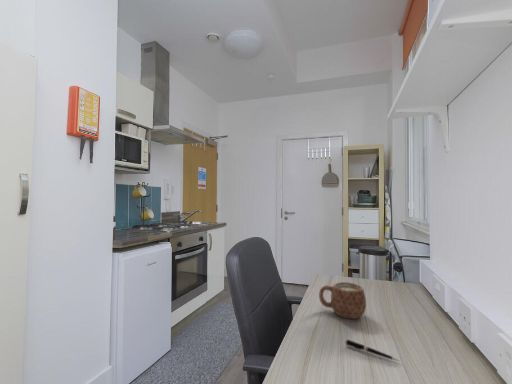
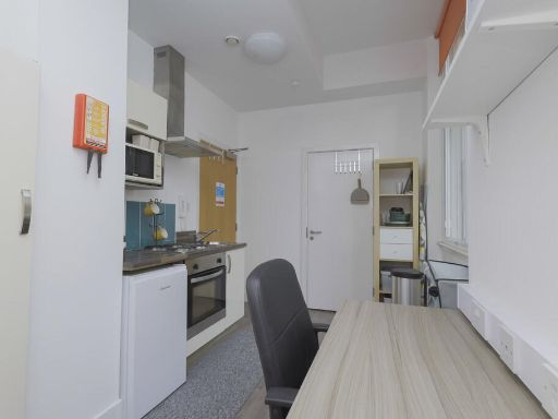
- mug [318,281,367,320]
- pen [344,338,401,362]
